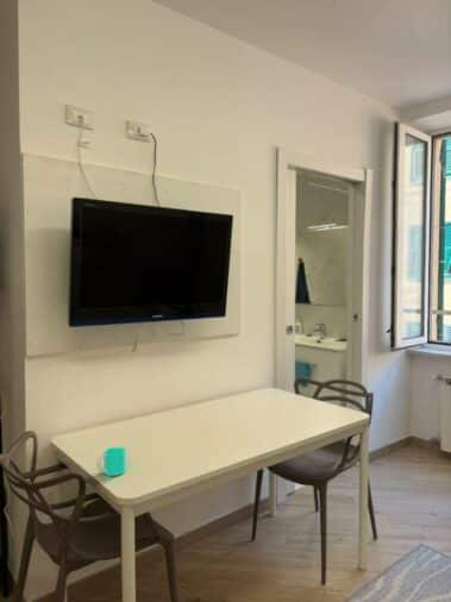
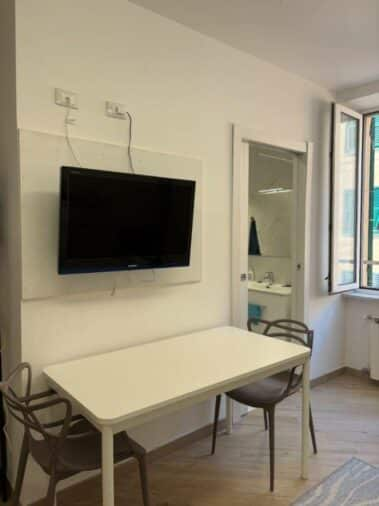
- cup [96,446,127,477]
